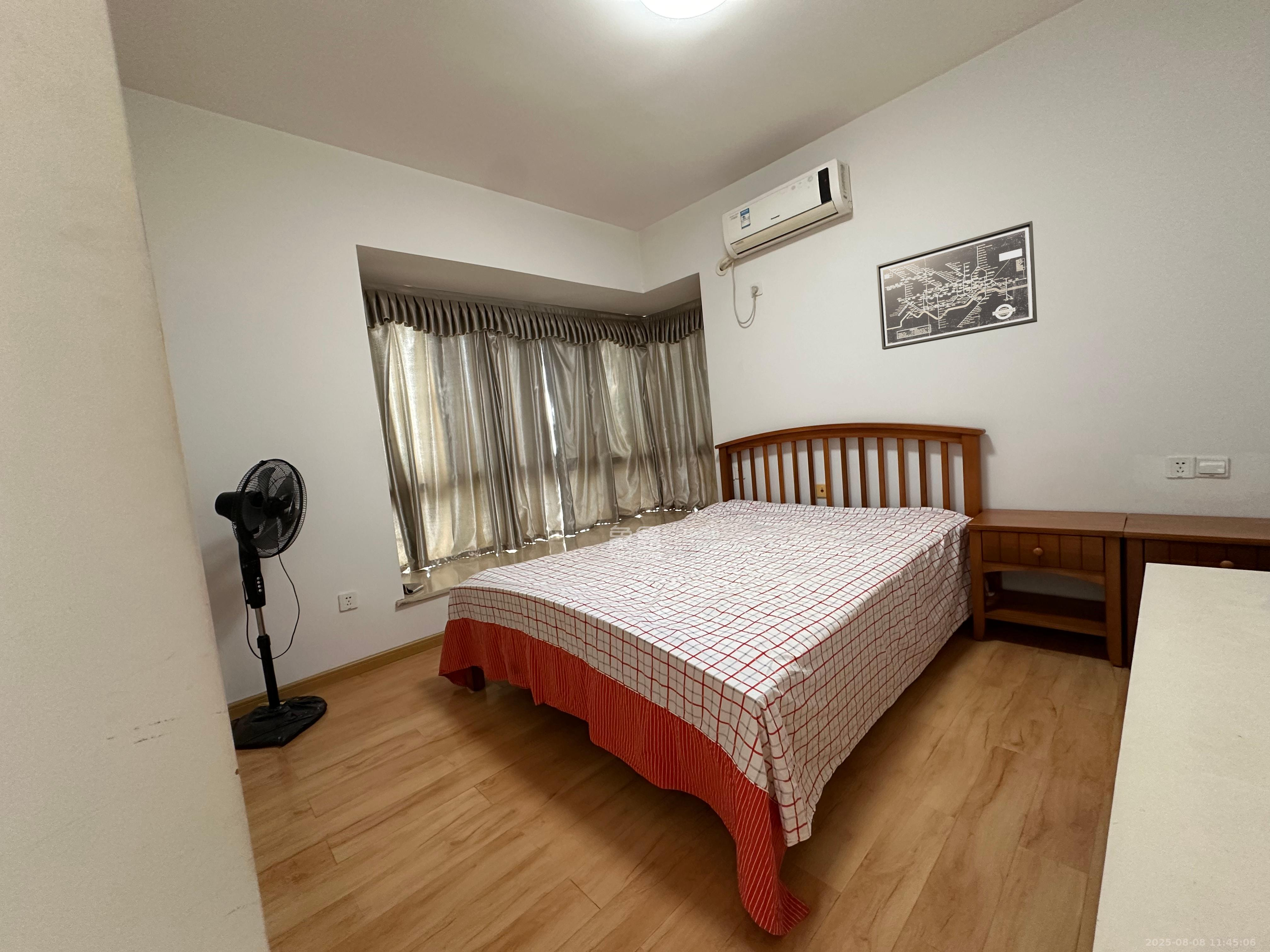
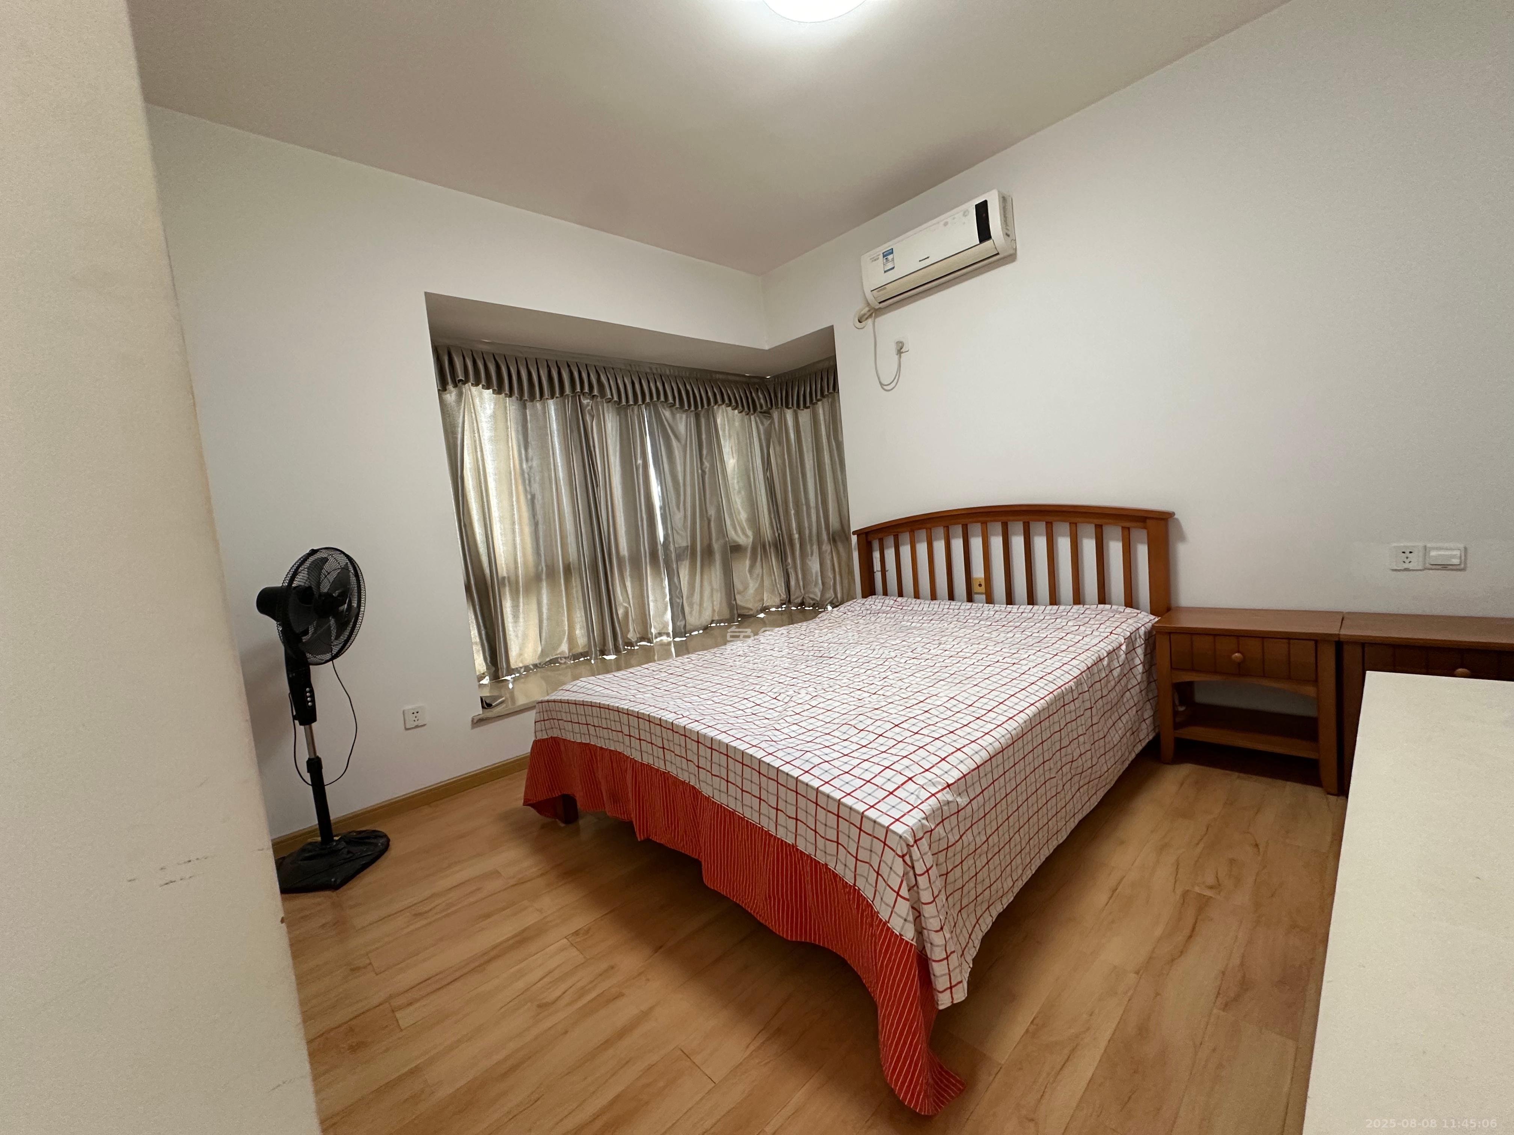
- wall art [876,221,1038,350]
